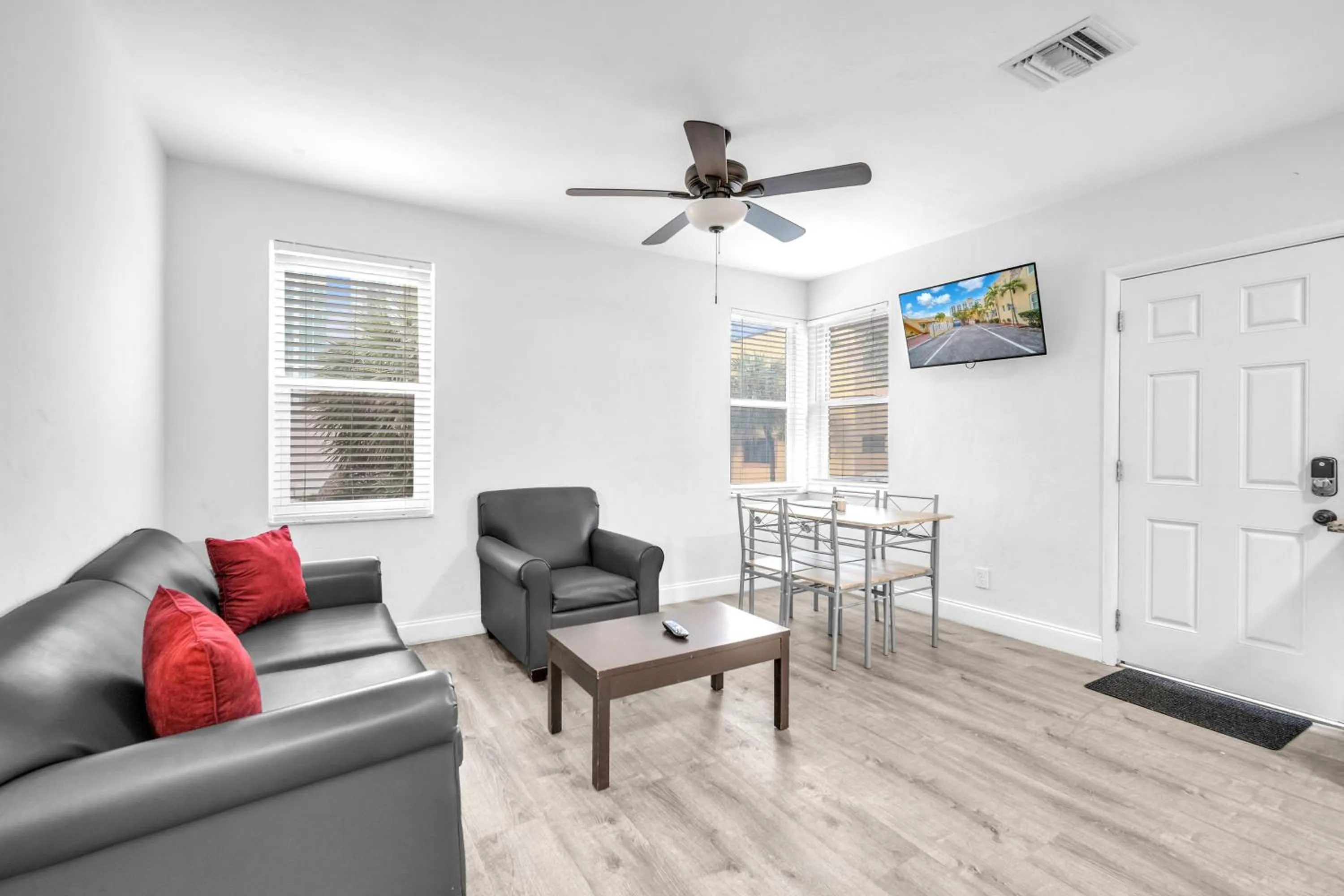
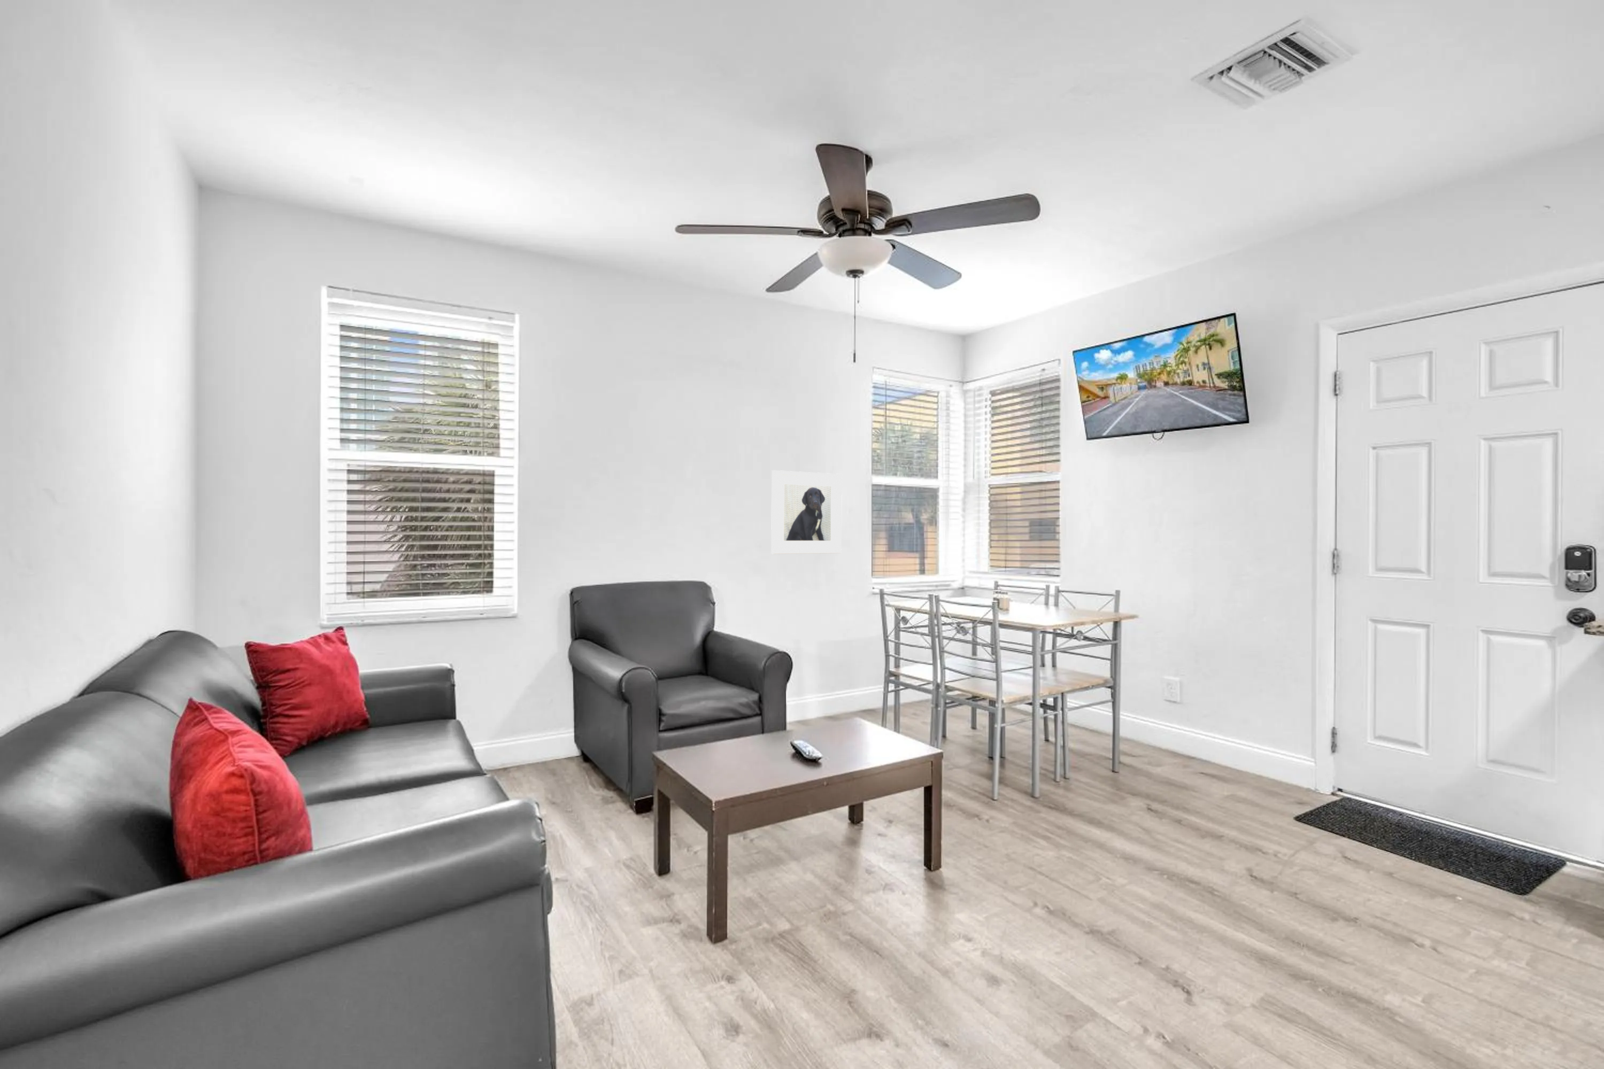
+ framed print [771,470,843,555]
